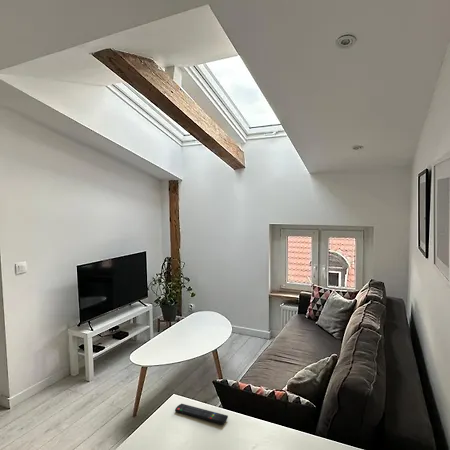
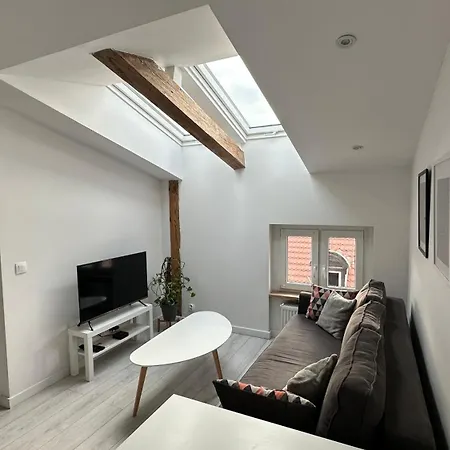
- remote control [174,403,229,425]
